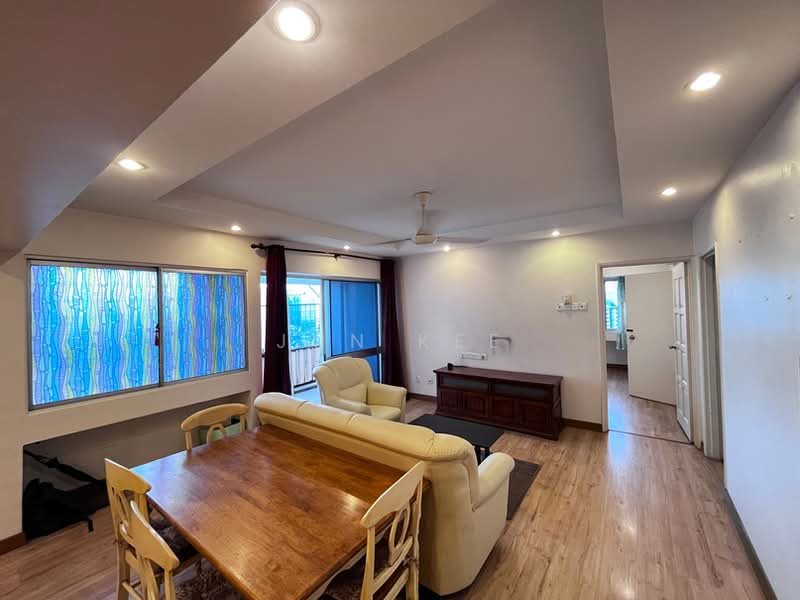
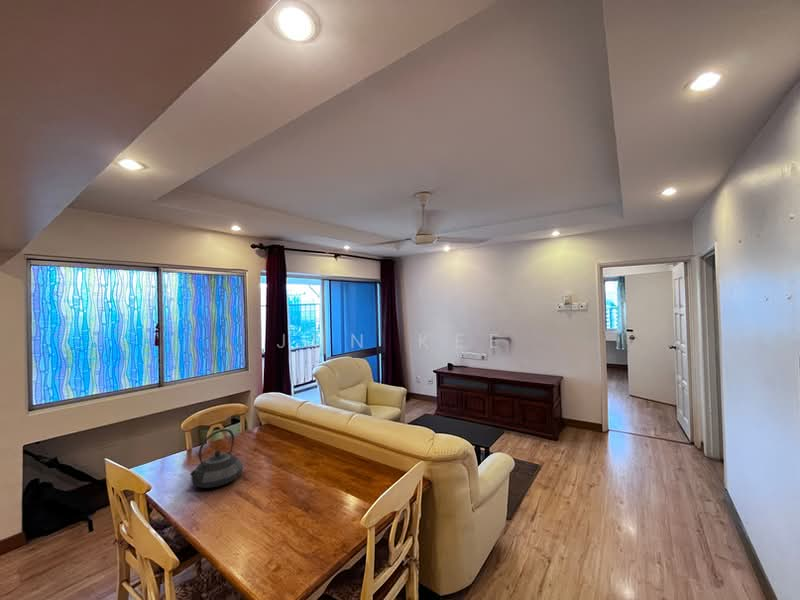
+ teapot [189,428,244,489]
